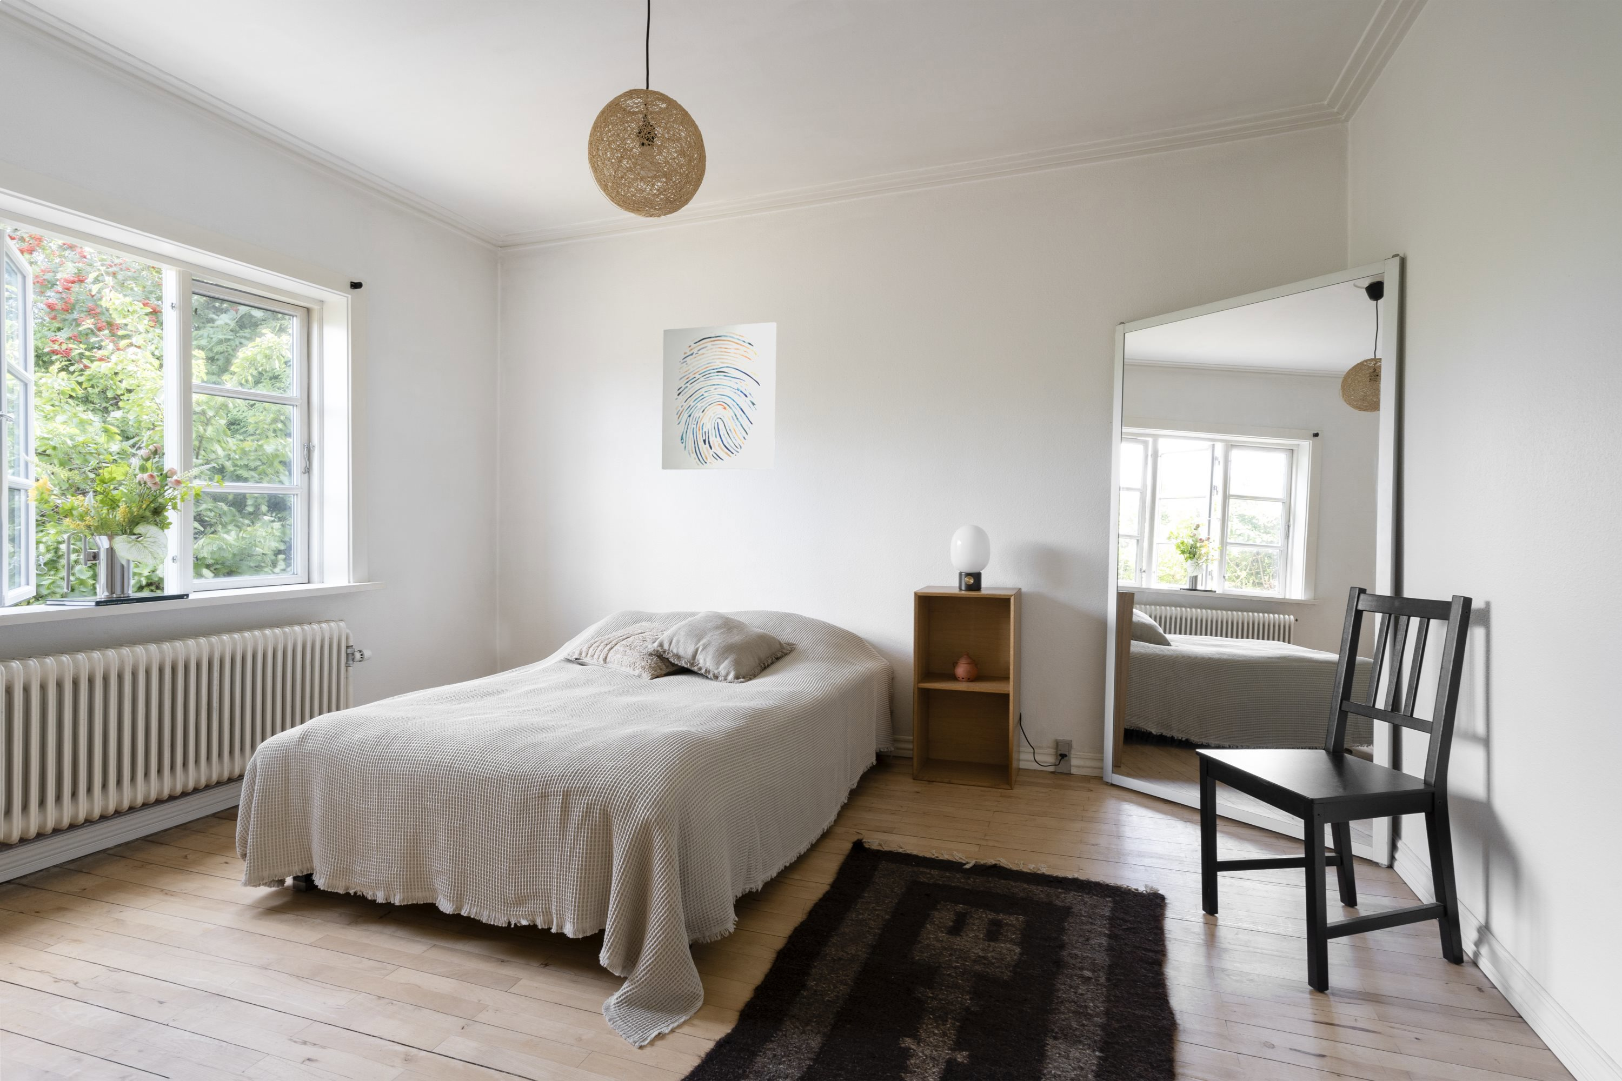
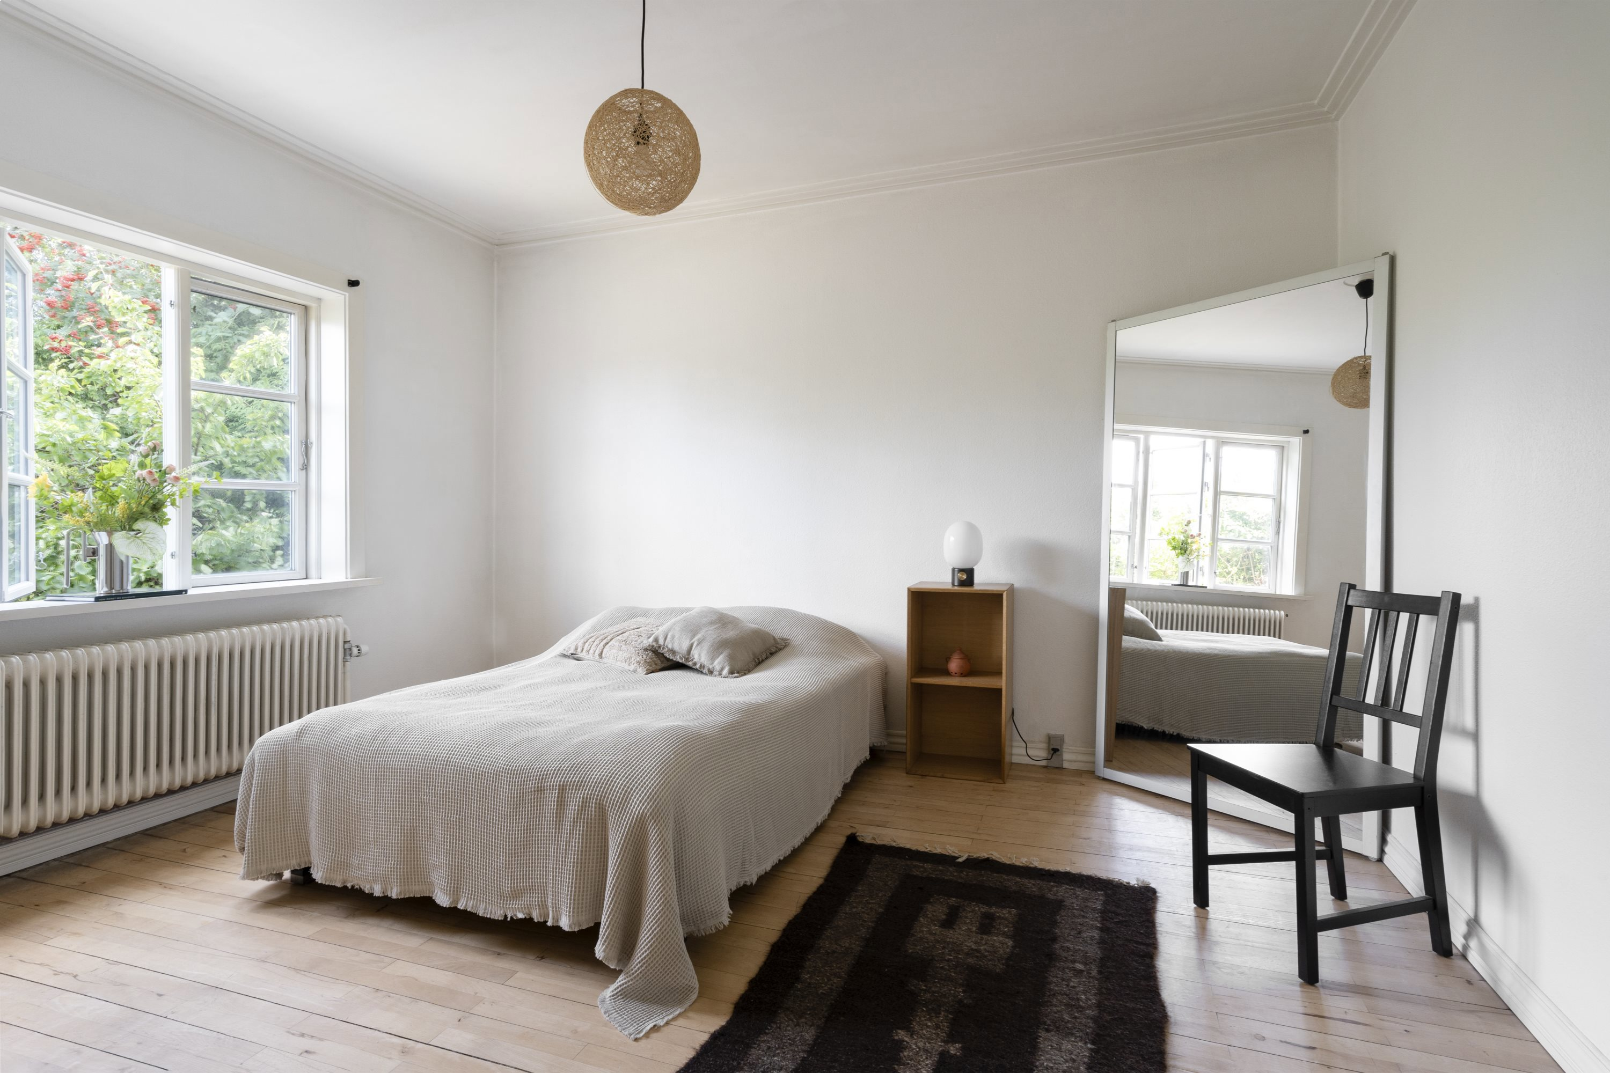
- wall art [661,322,777,471]
